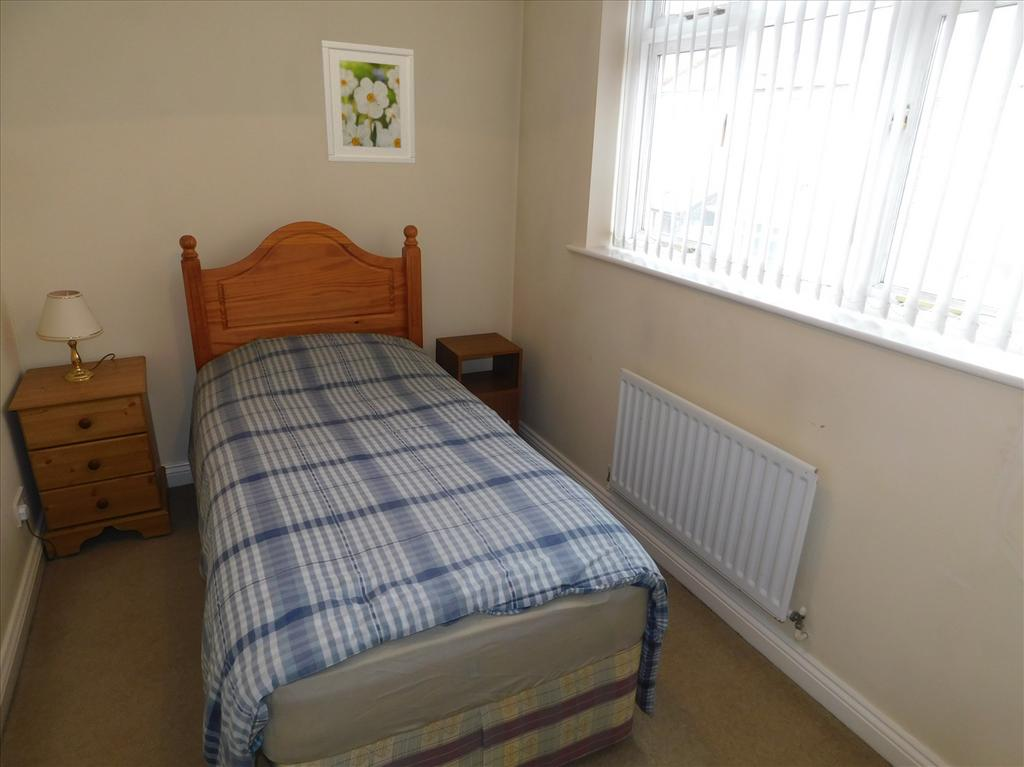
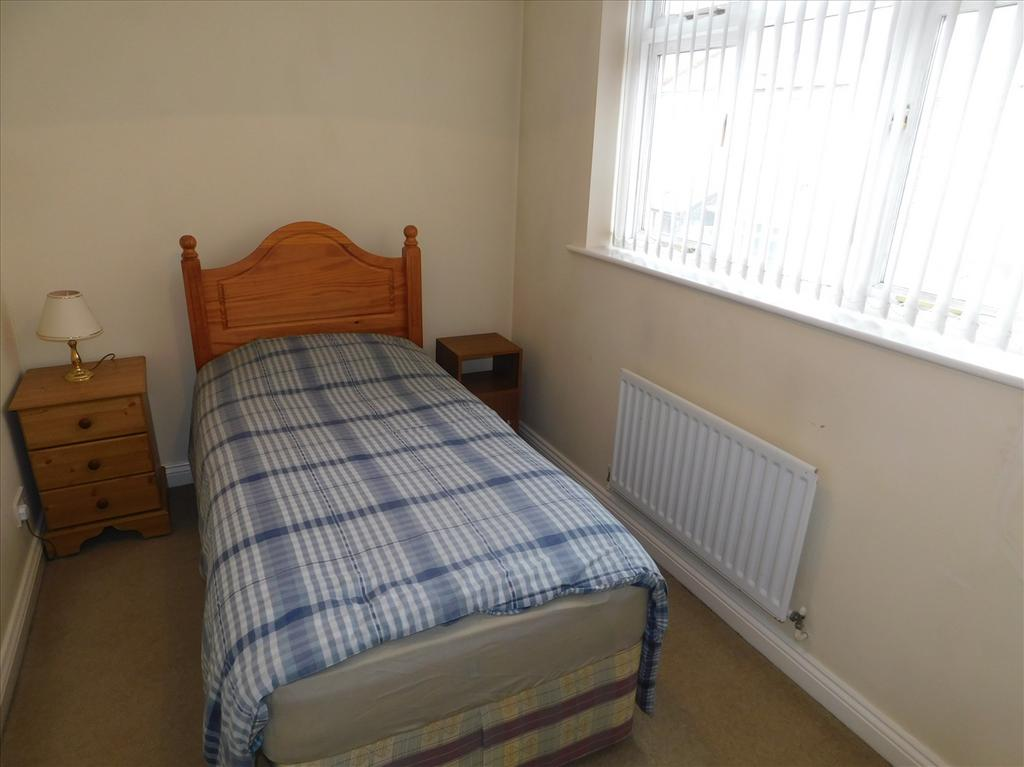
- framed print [320,39,417,165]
